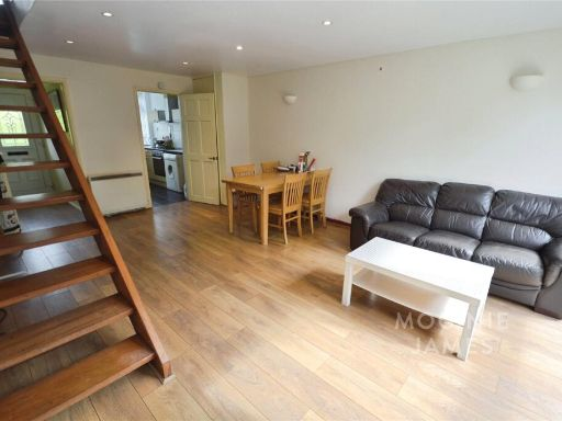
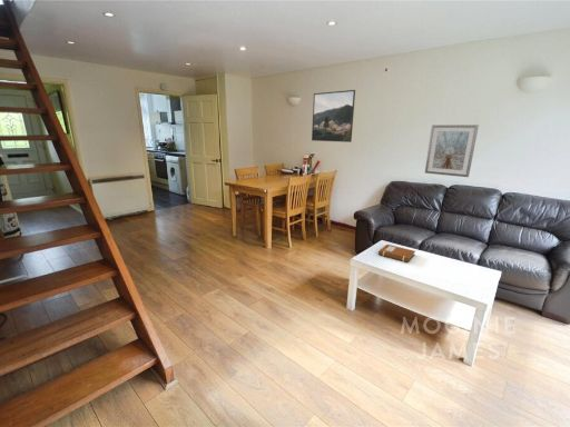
+ notebook [377,244,416,264]
+ picture frame [424,123,480,178]
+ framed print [311,89,356,143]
